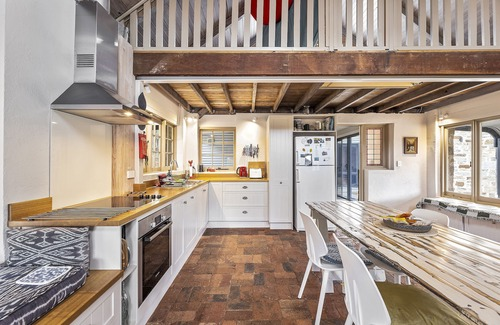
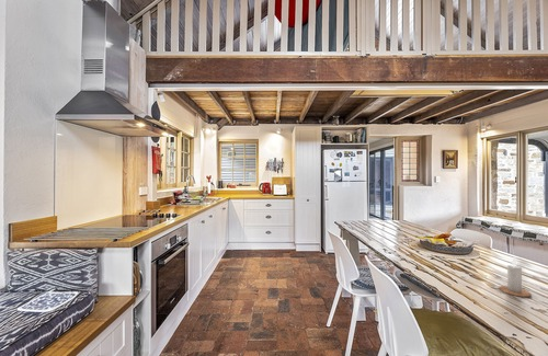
+ candle [498,255,533,298]
